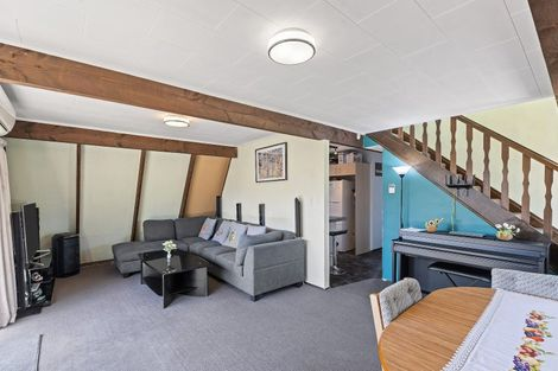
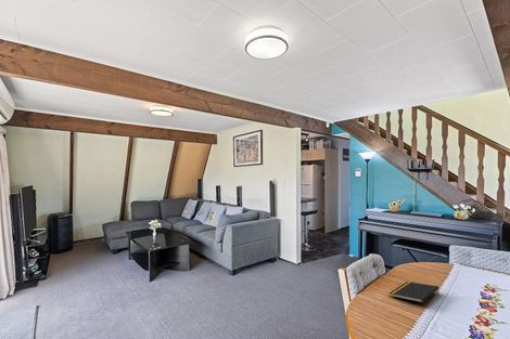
+ notepad [388,281,439,303]
